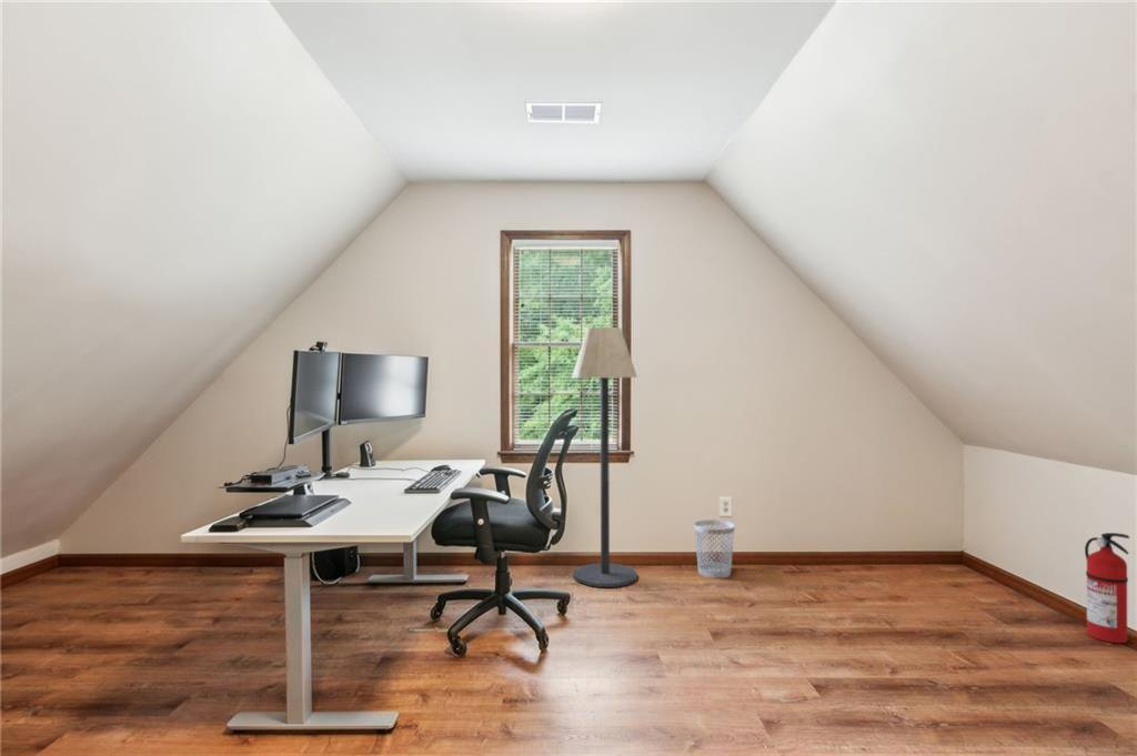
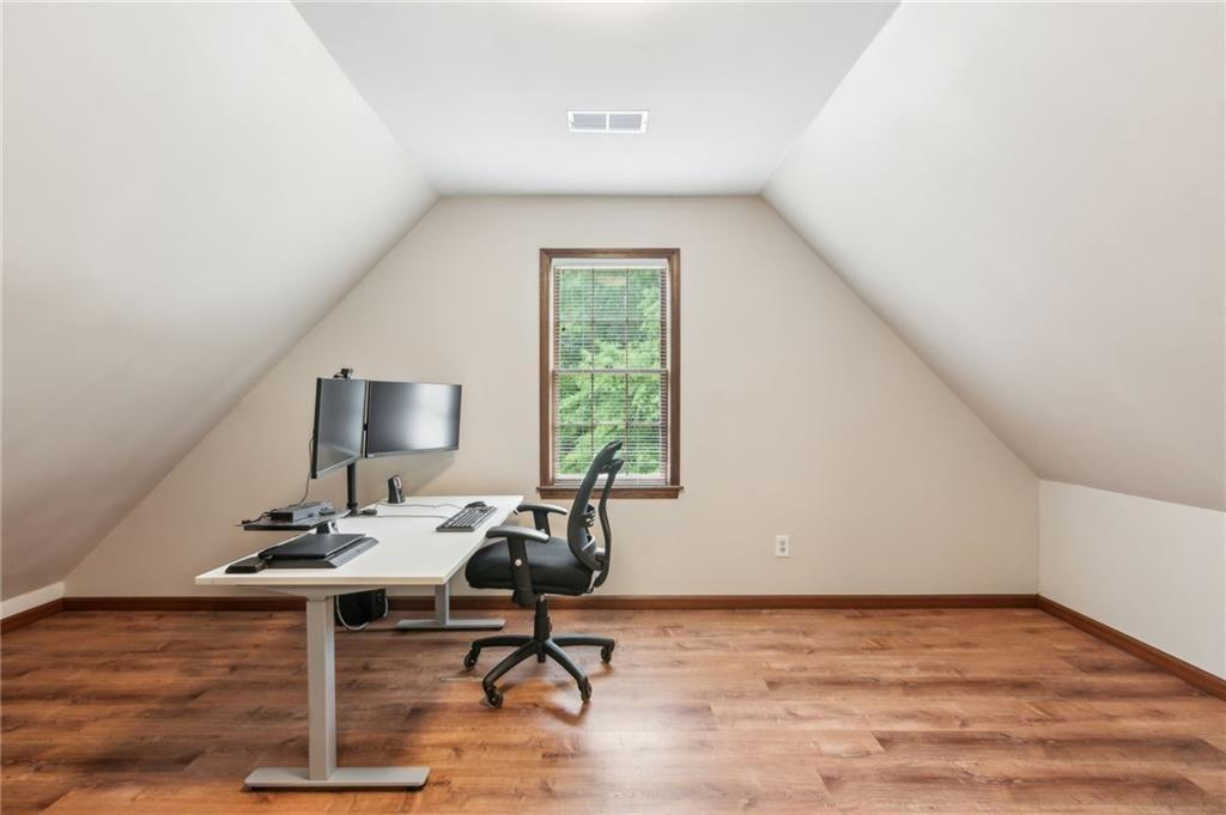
- fire extinguisher [1084,532,1131,644]
- wastebasket [693,518,736,579]
- floor lamp [571,326,638,588]
